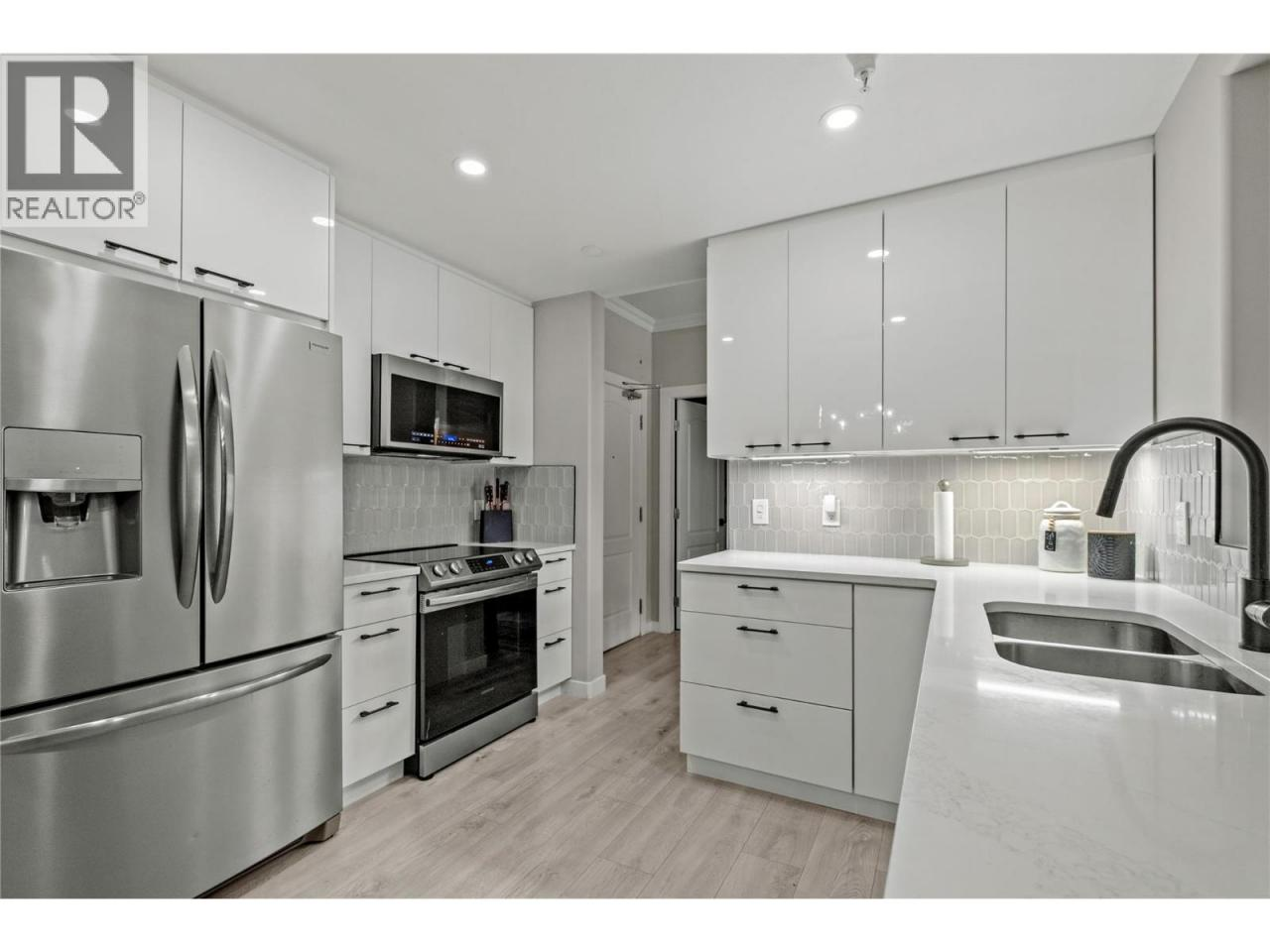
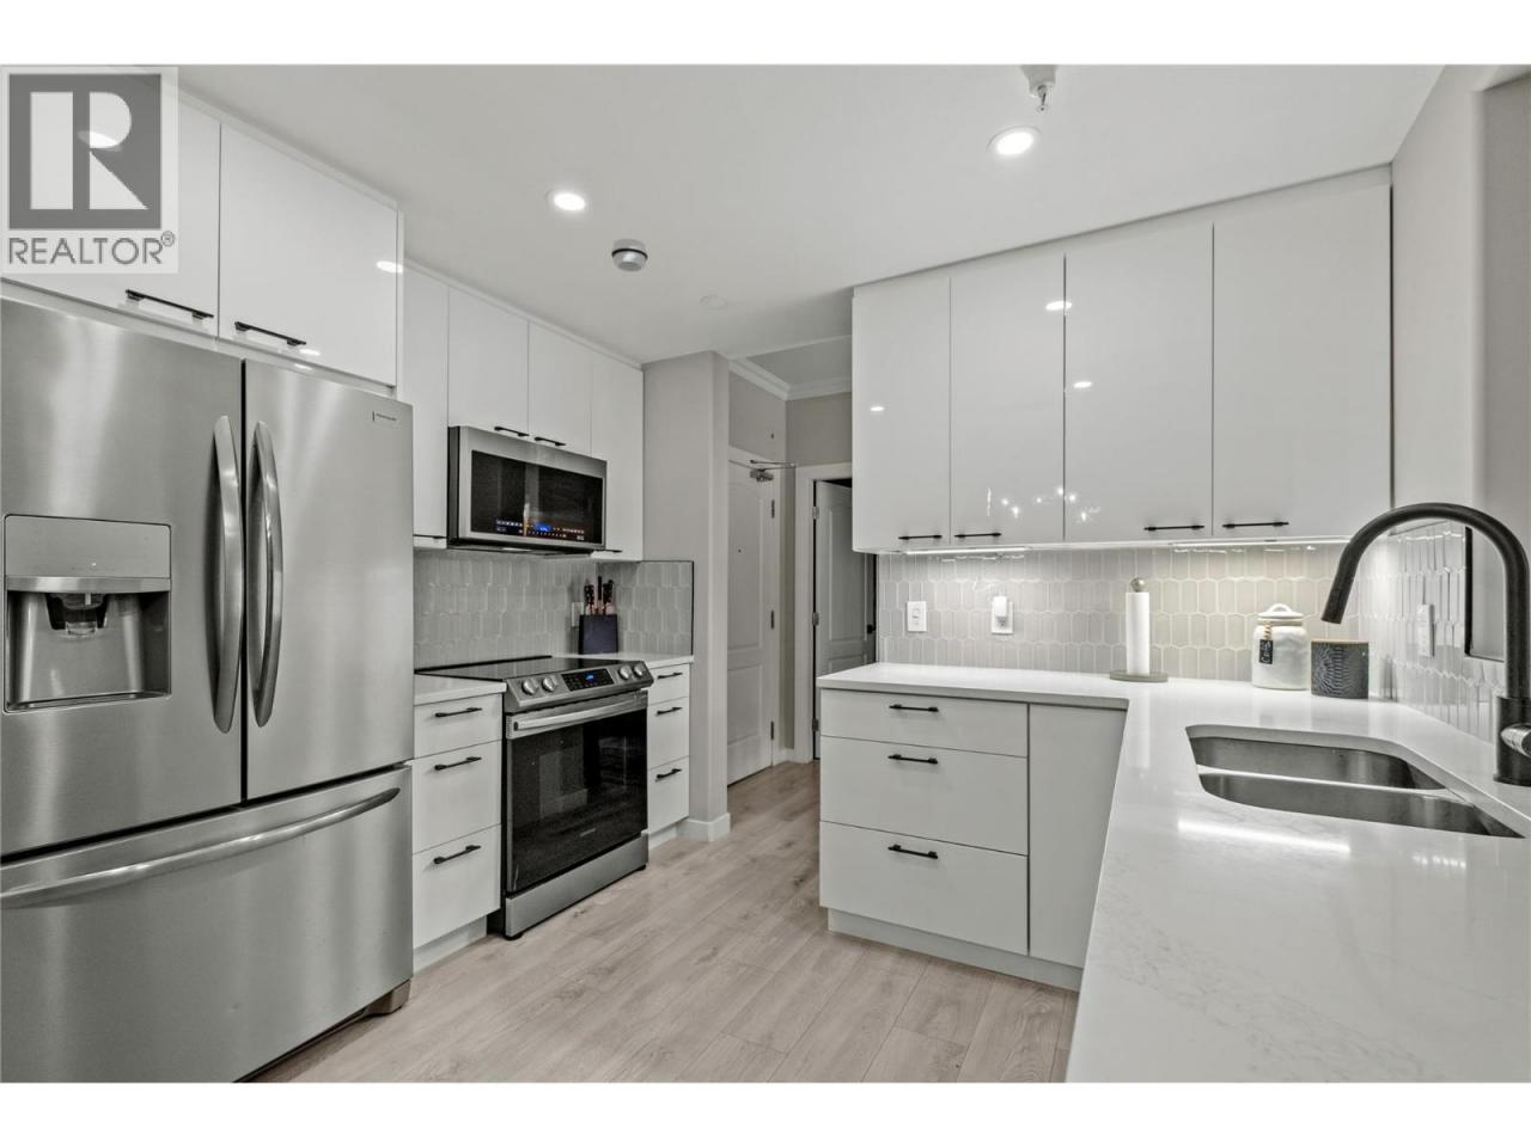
+ smoke detector [610,237,650,273]
